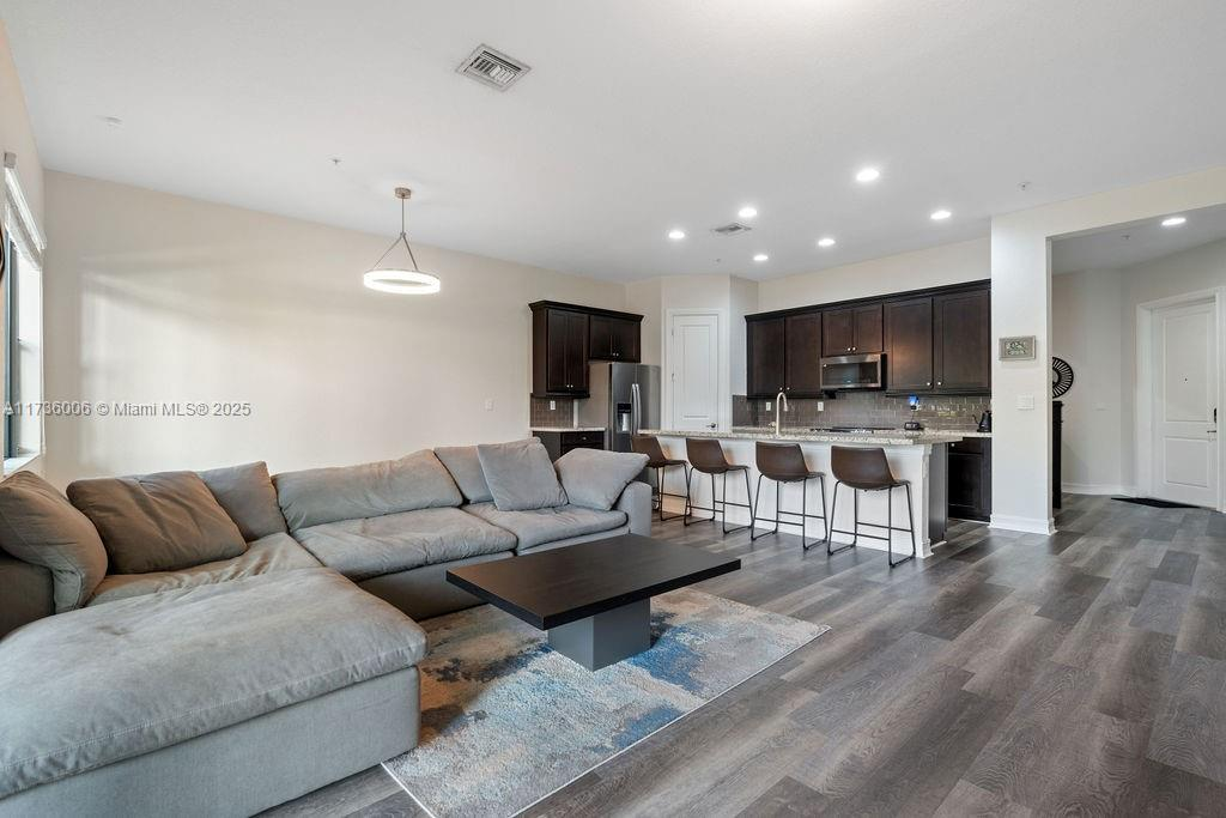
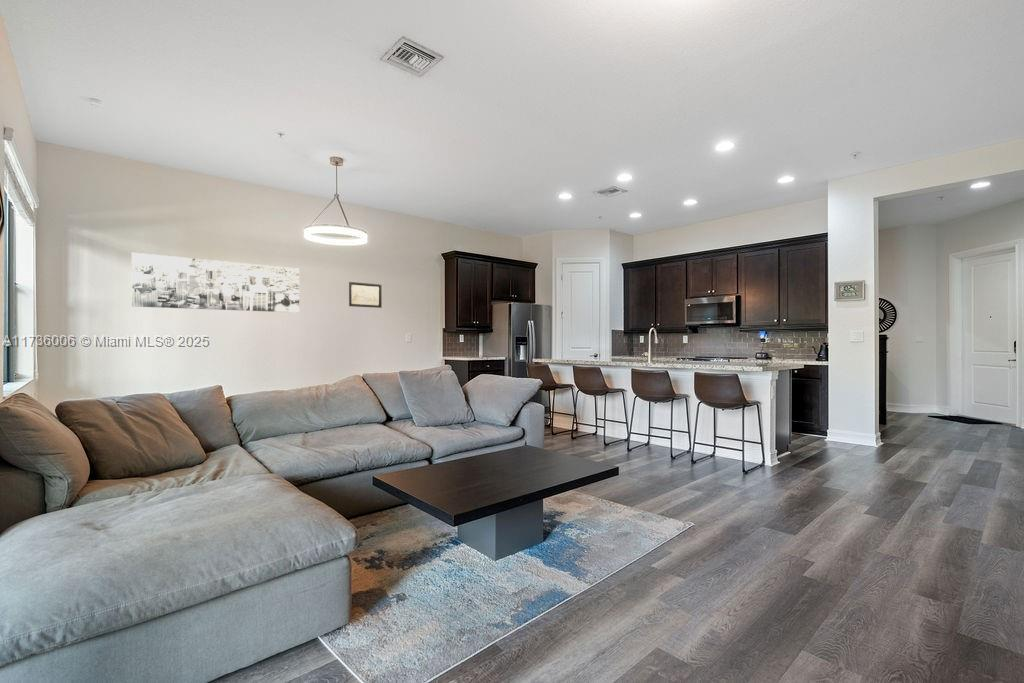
+ wall art [131,252,300,314]
+ wall art [348,281,383,309]
